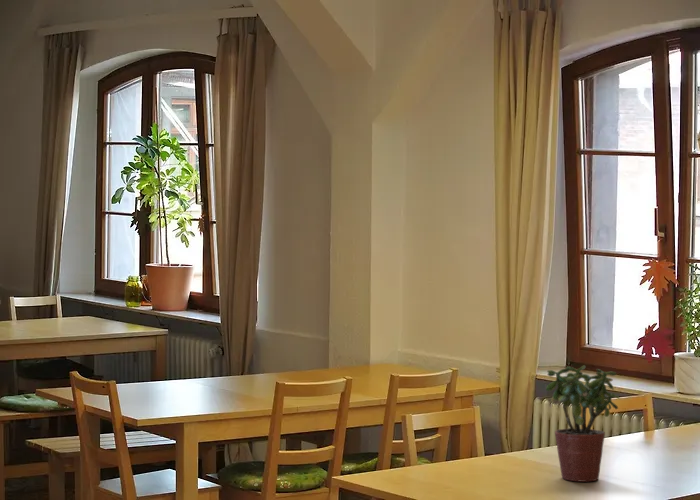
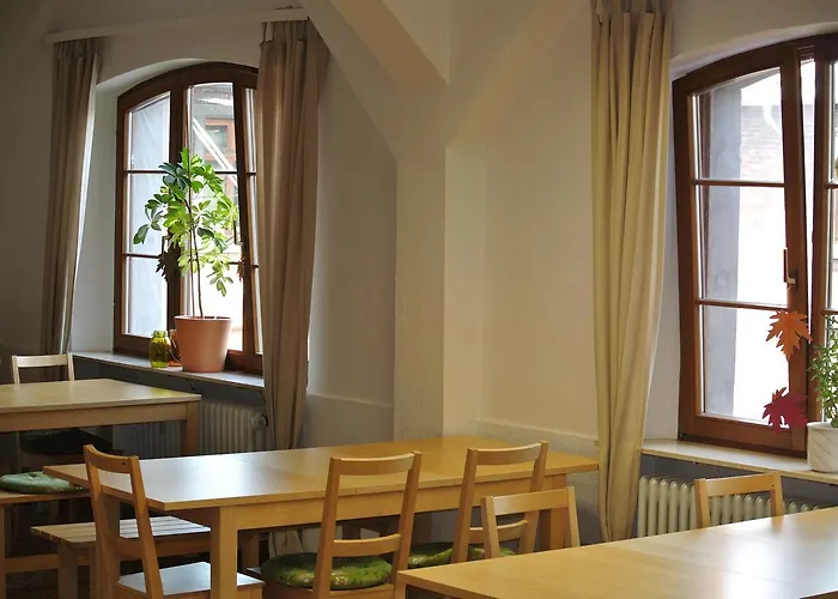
- potted plant [545,365,621,483]
